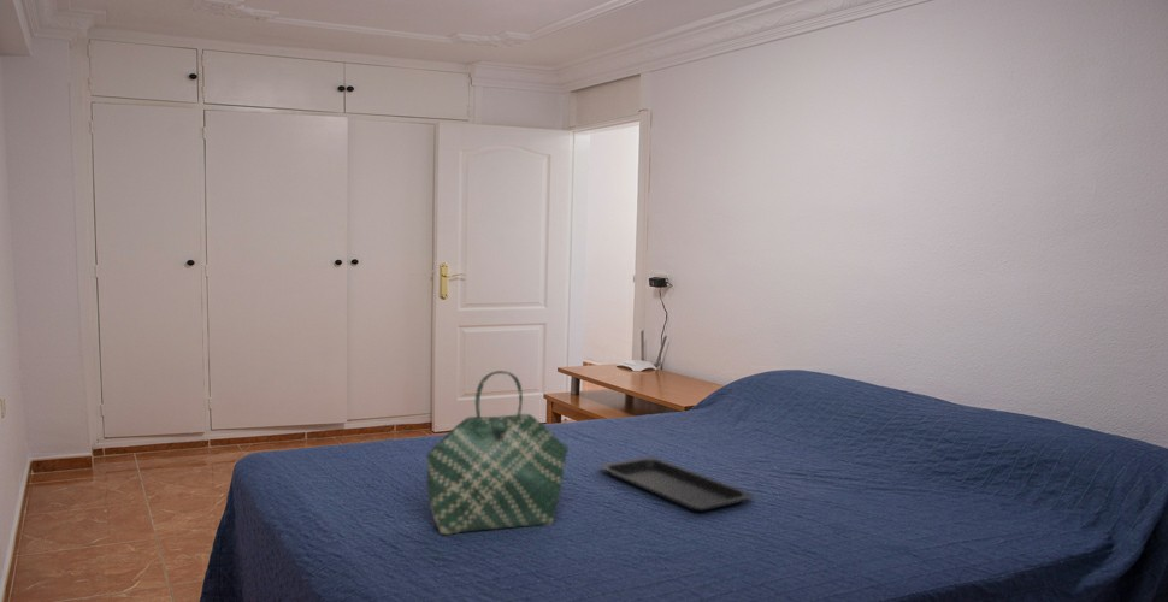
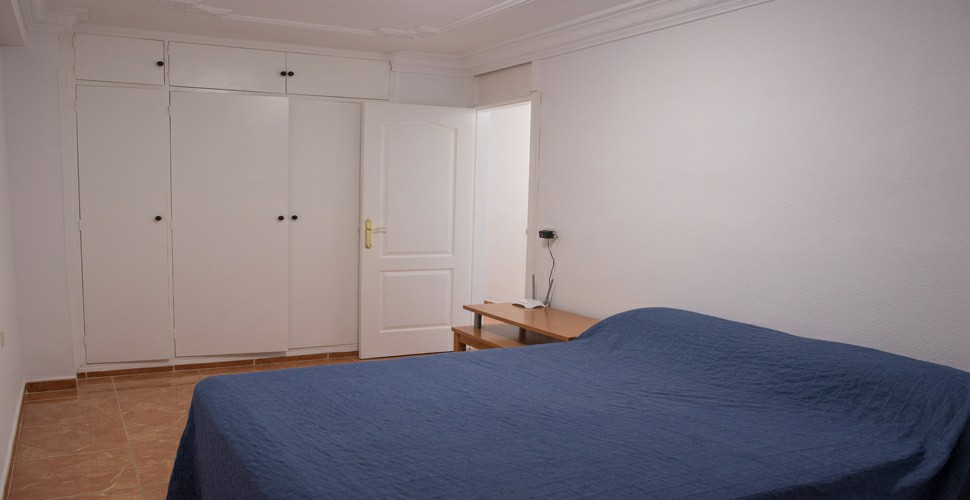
- tote bag [425,370,570,536]
- serving tray [597,455,756,513]
